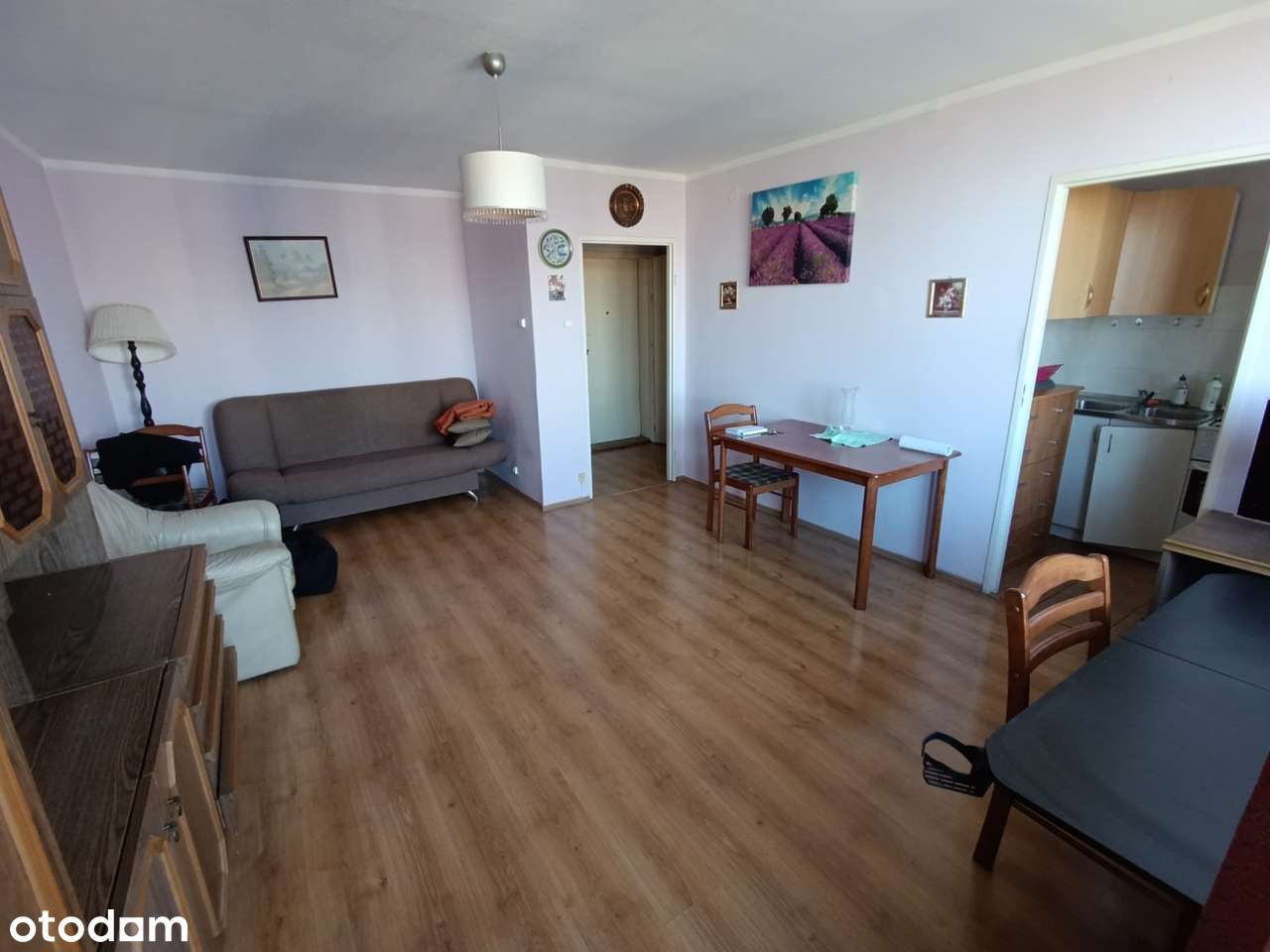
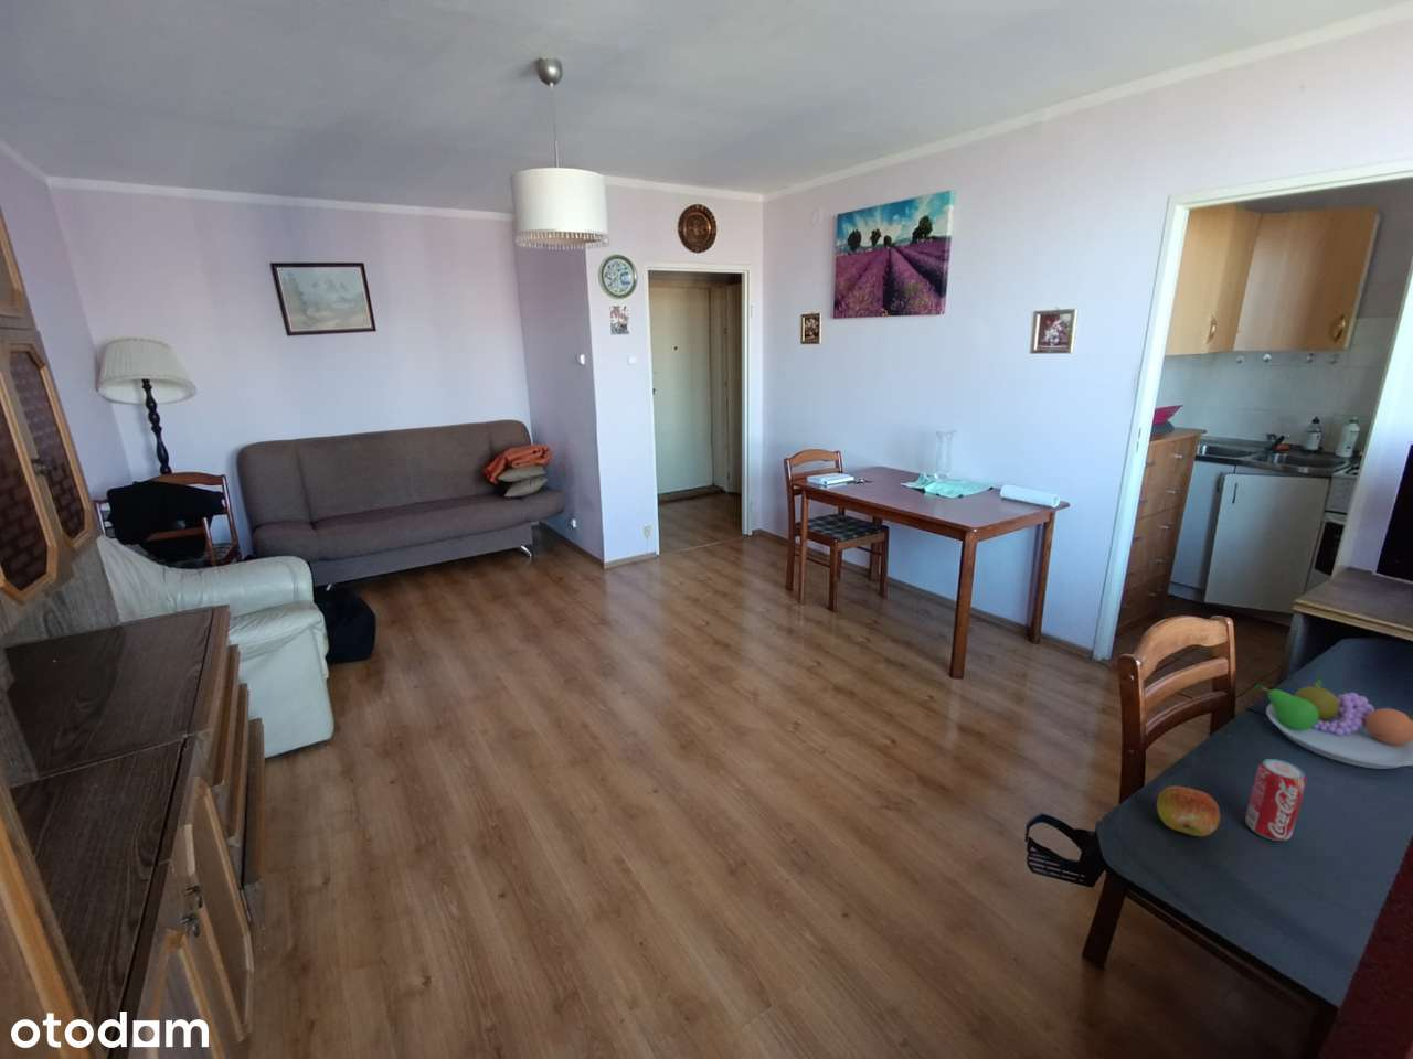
+ apple [1156,784,1221,838]
+ fruit bowl [1254,677,1413,770]
+ beverage can [1244,758,1307,842]
